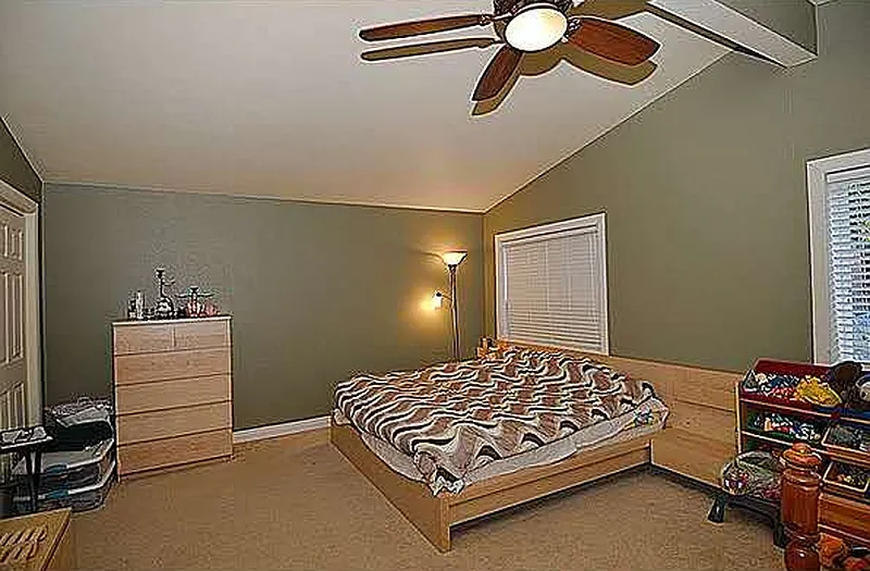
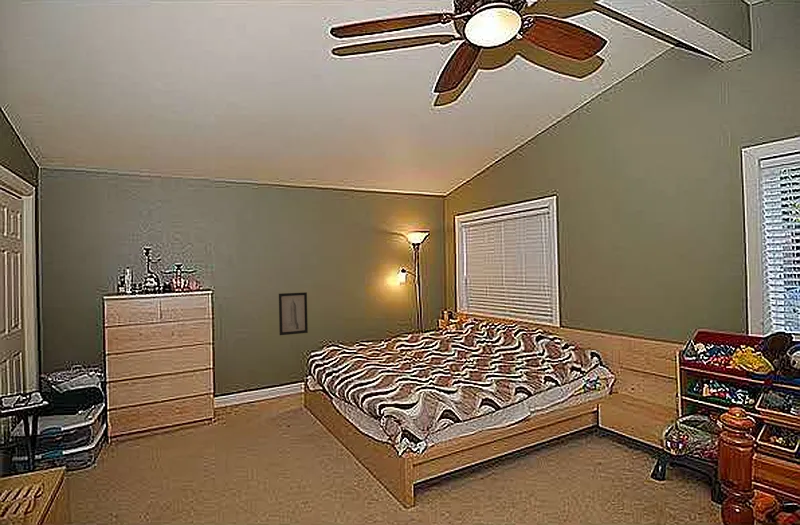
+ wall art [278,291,309,336]
